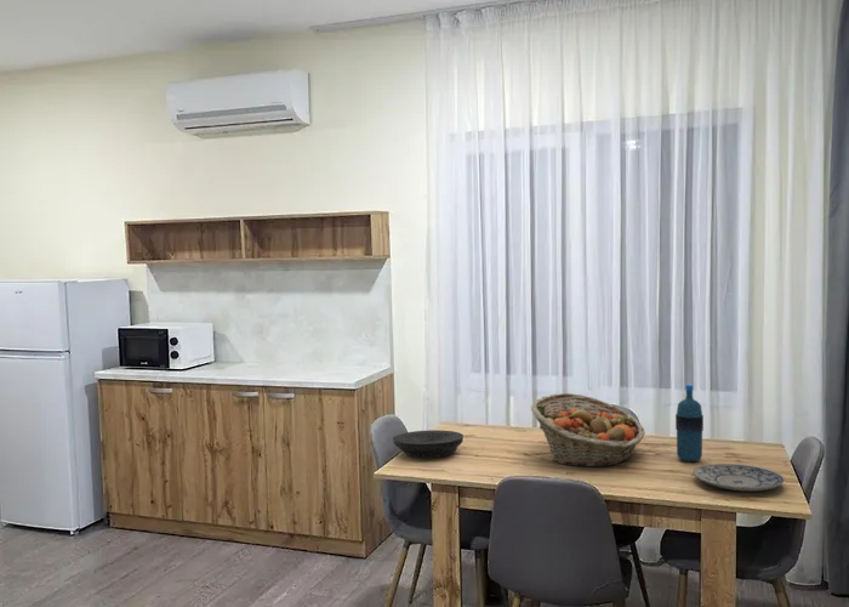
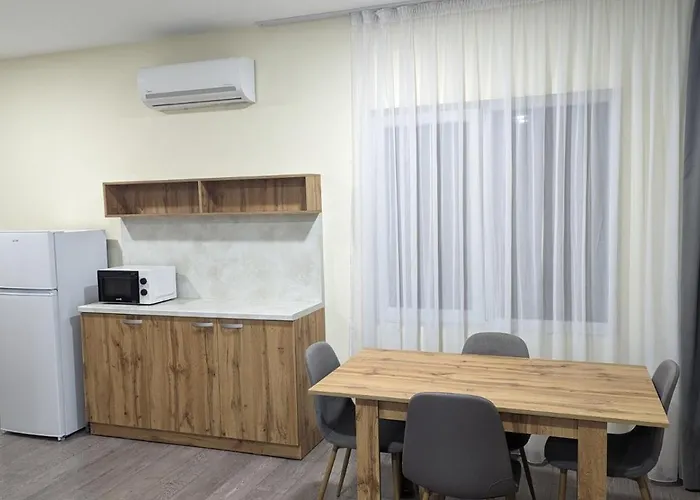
- plate [693,463,786,492]
- water bottle [674,384,705,463]
- plate [392,429,465,459]
- fruit basket [530,392,646,469]
